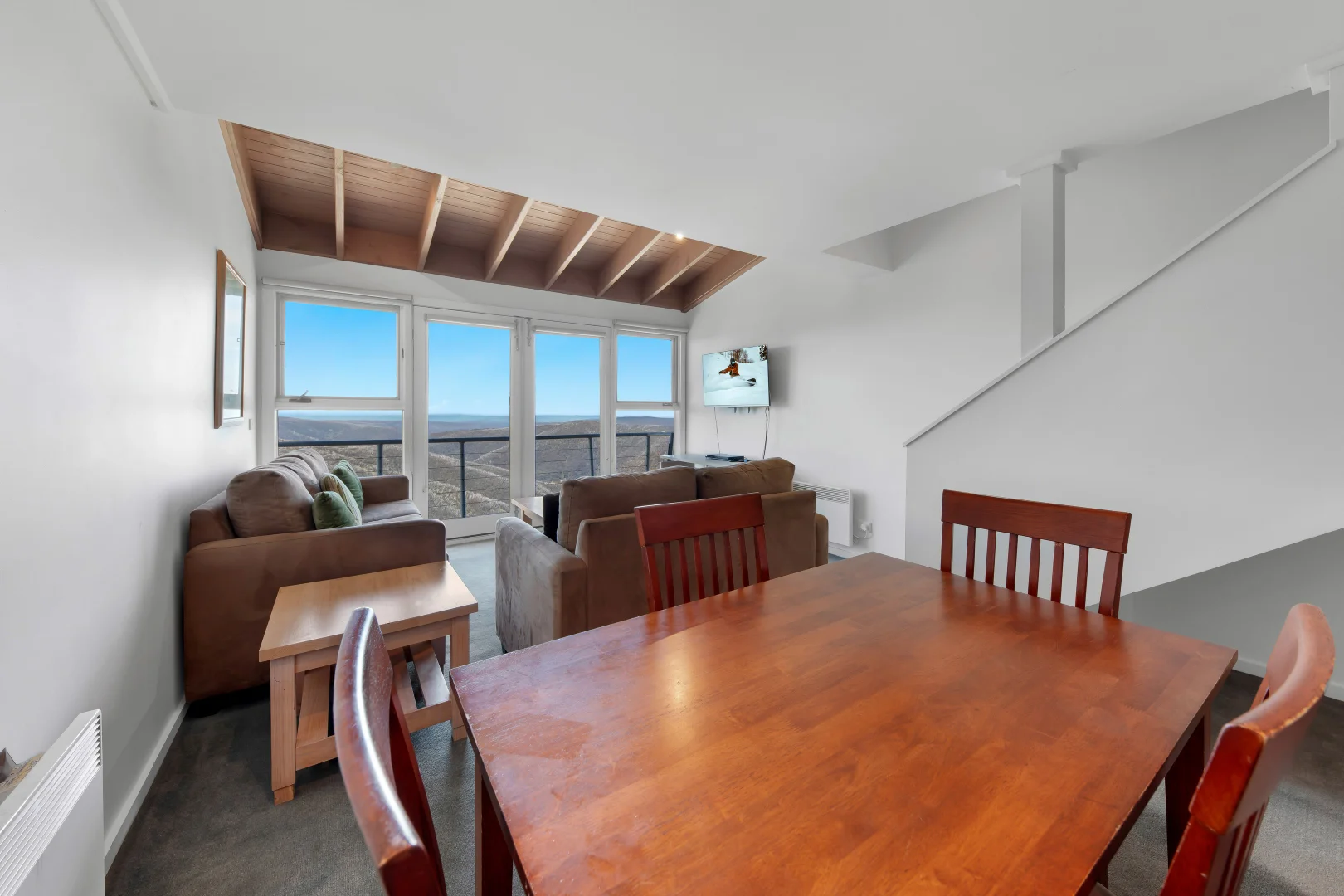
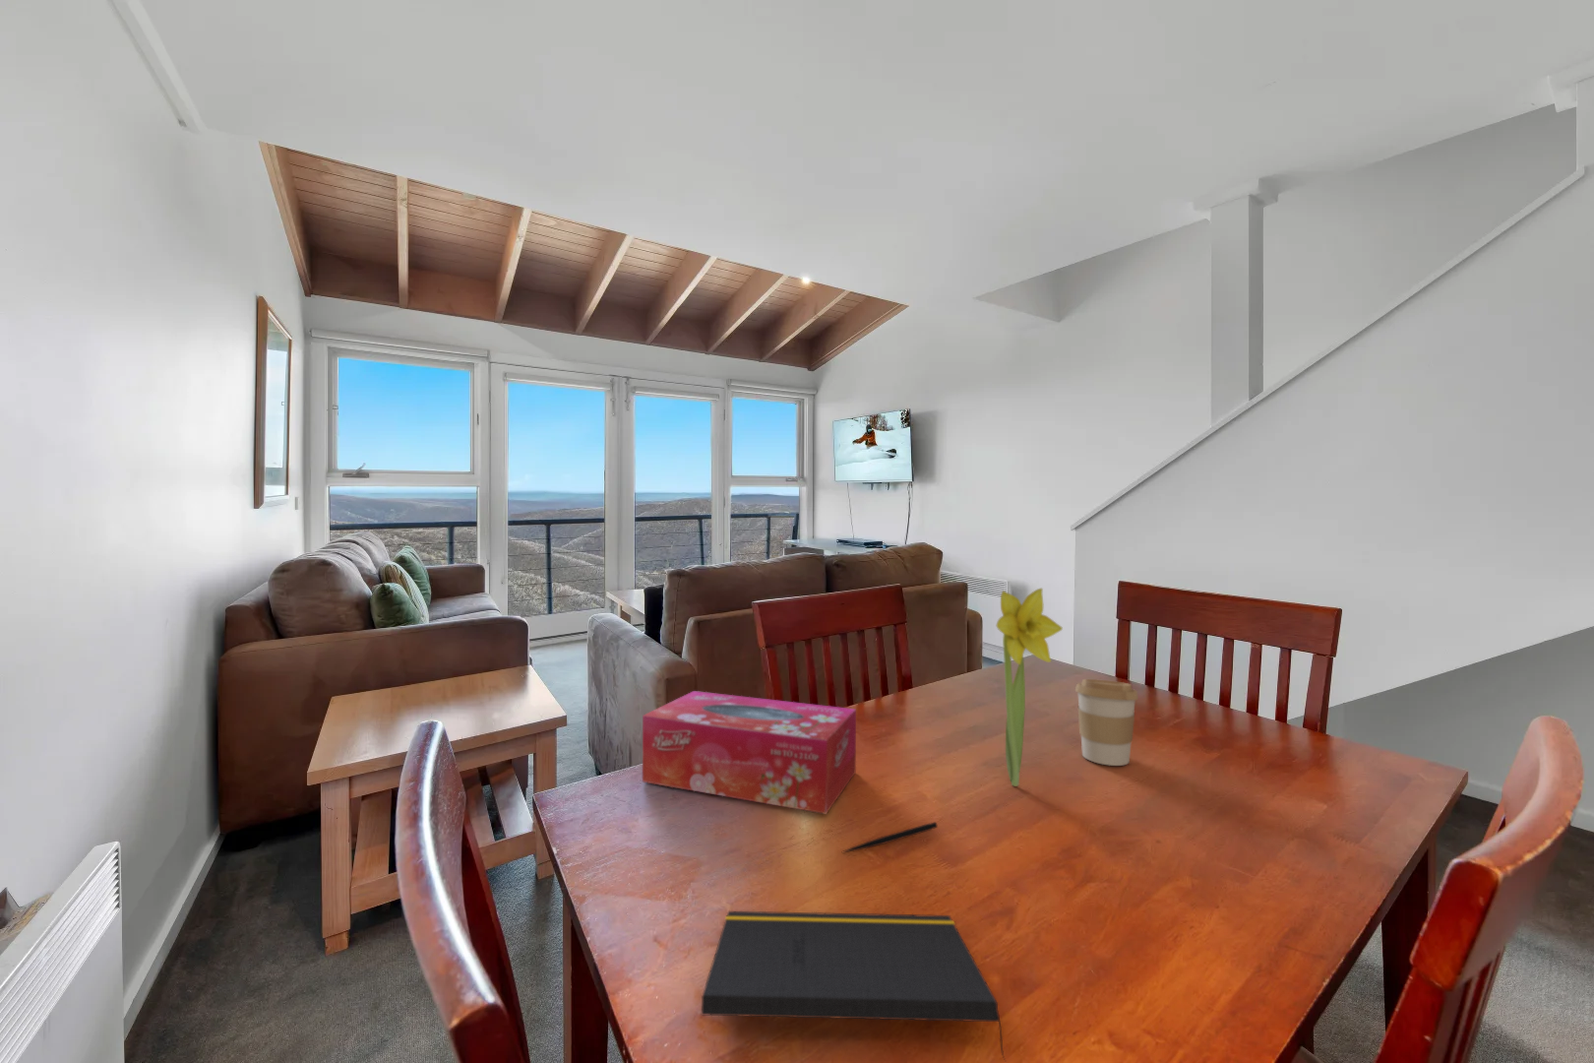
+ notepad [701,910,1007,1062]
+ tissue box [642,690,857,815]
+ pen [841,821,938,853]
+ flower [996,587,1064,788]
+ coffee cup [1075,679,1140,766]
